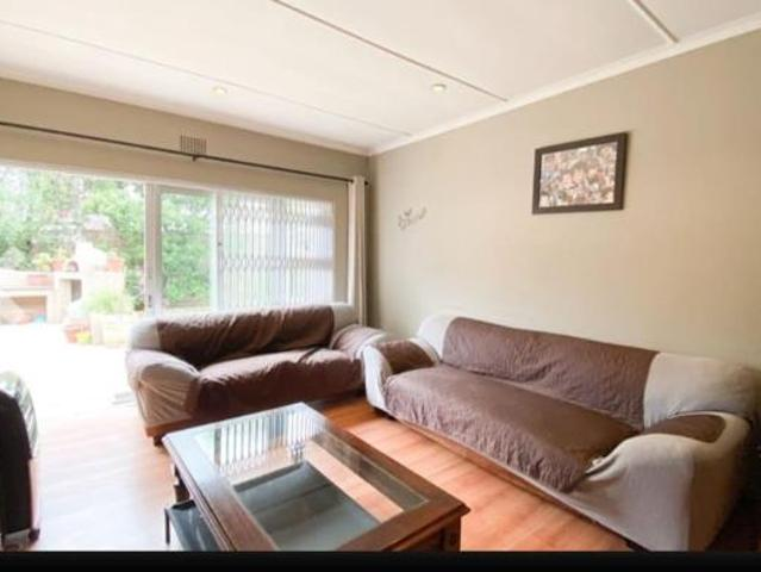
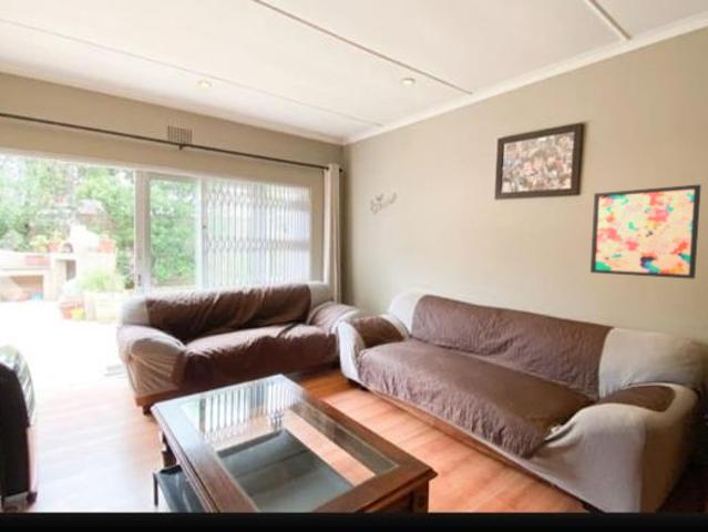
+ wall art [589,184,702,280]
